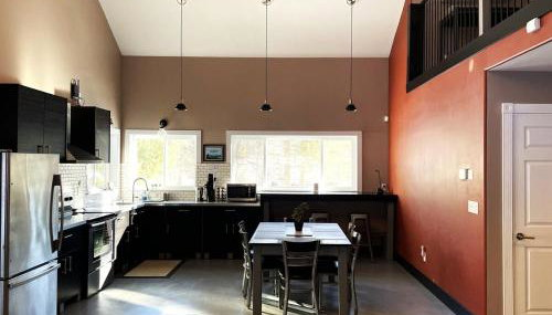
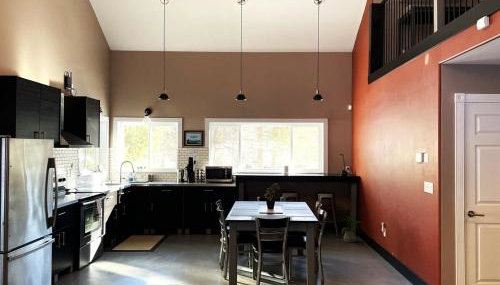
+ house plant [341,214,362,243]
